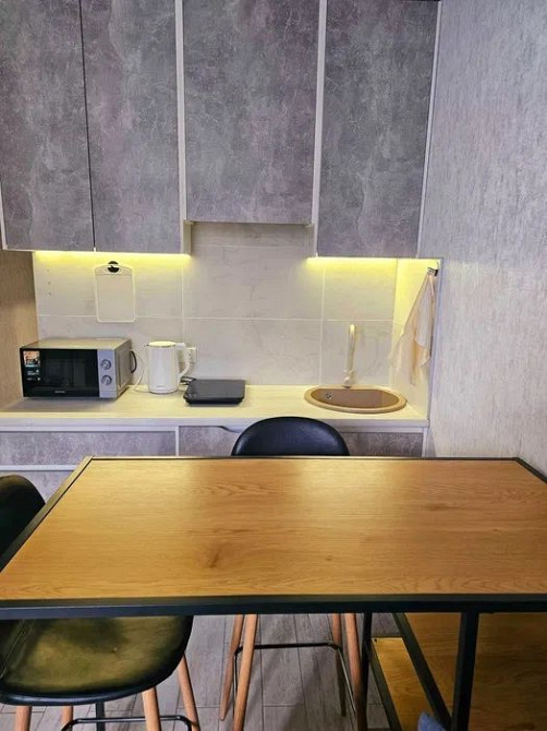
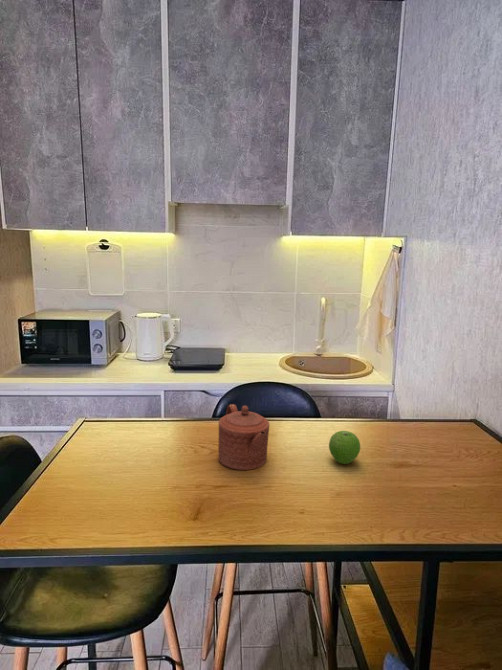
+ teapot [217,403,270,471]
+ fruit [328,430,361,465]
